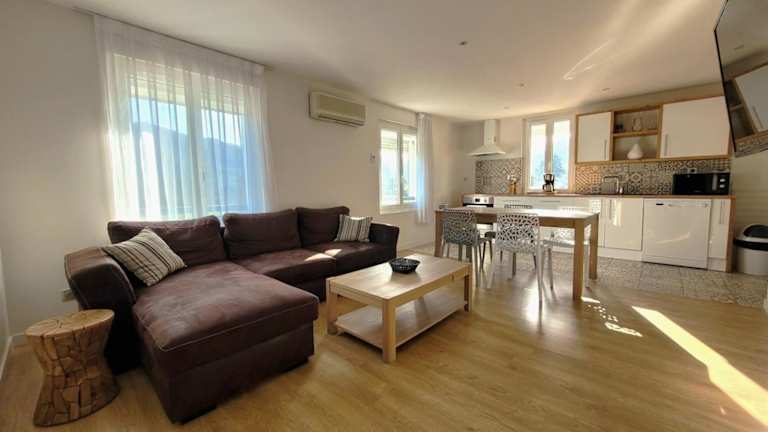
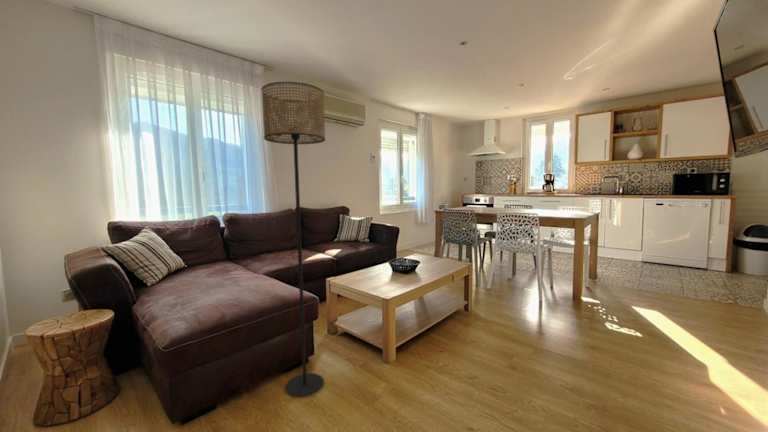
+ floor lamp [261,81,326,398]
